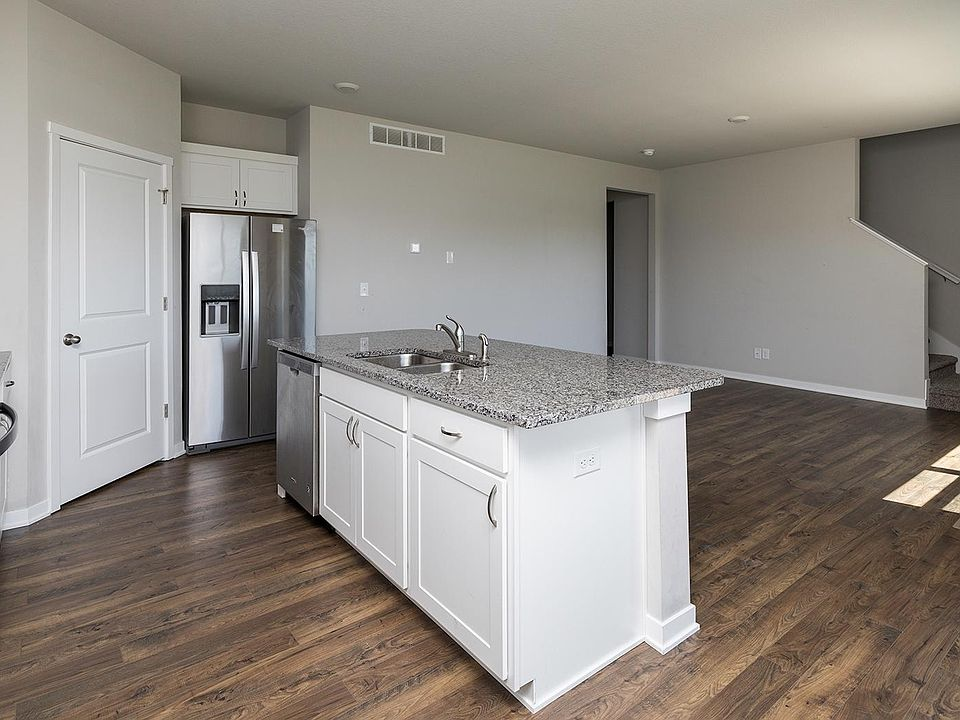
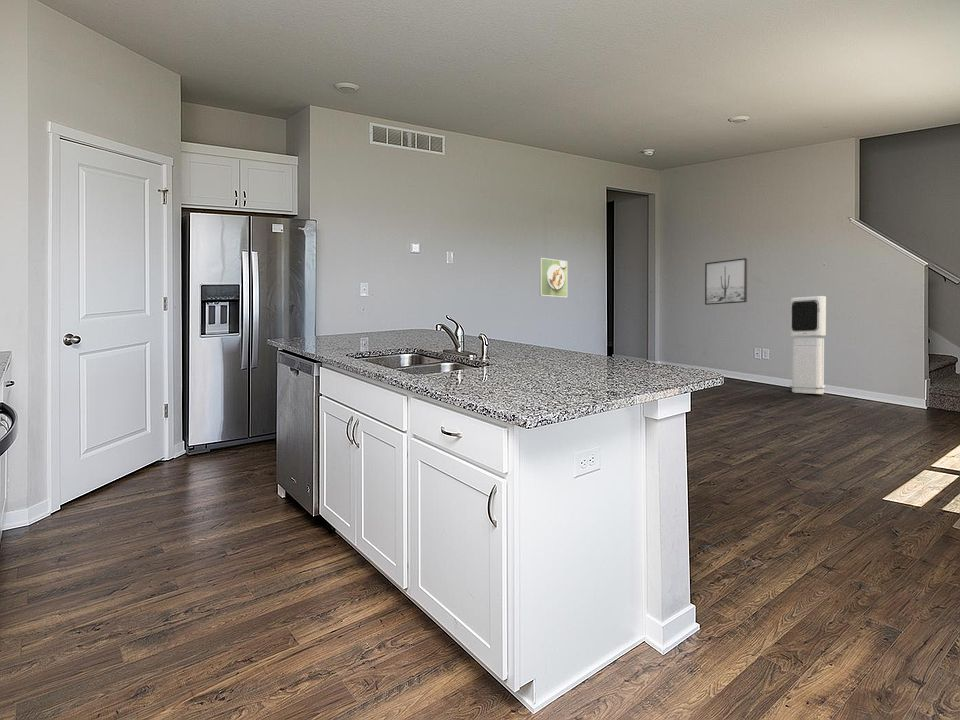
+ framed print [538,257,568,298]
+ wall art [704,257,748,306]
+ air purifier [788,295,827,395]
